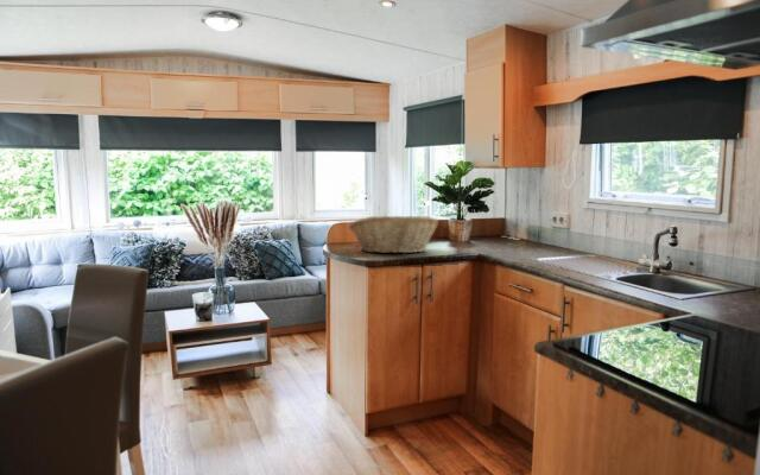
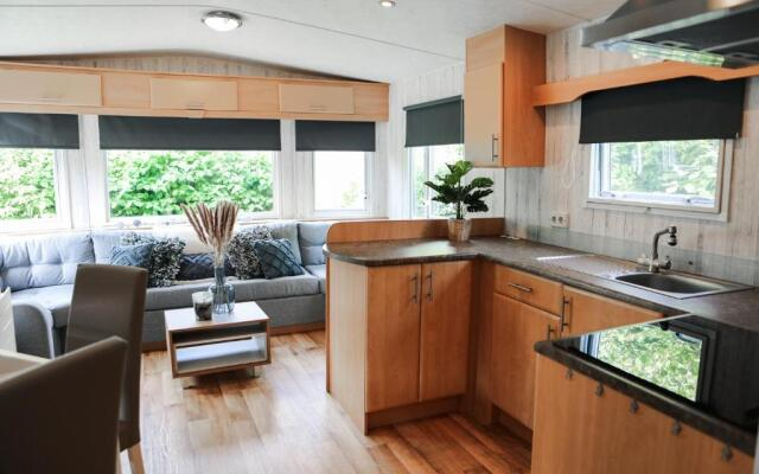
- fruit basket [348,215,439,254]
